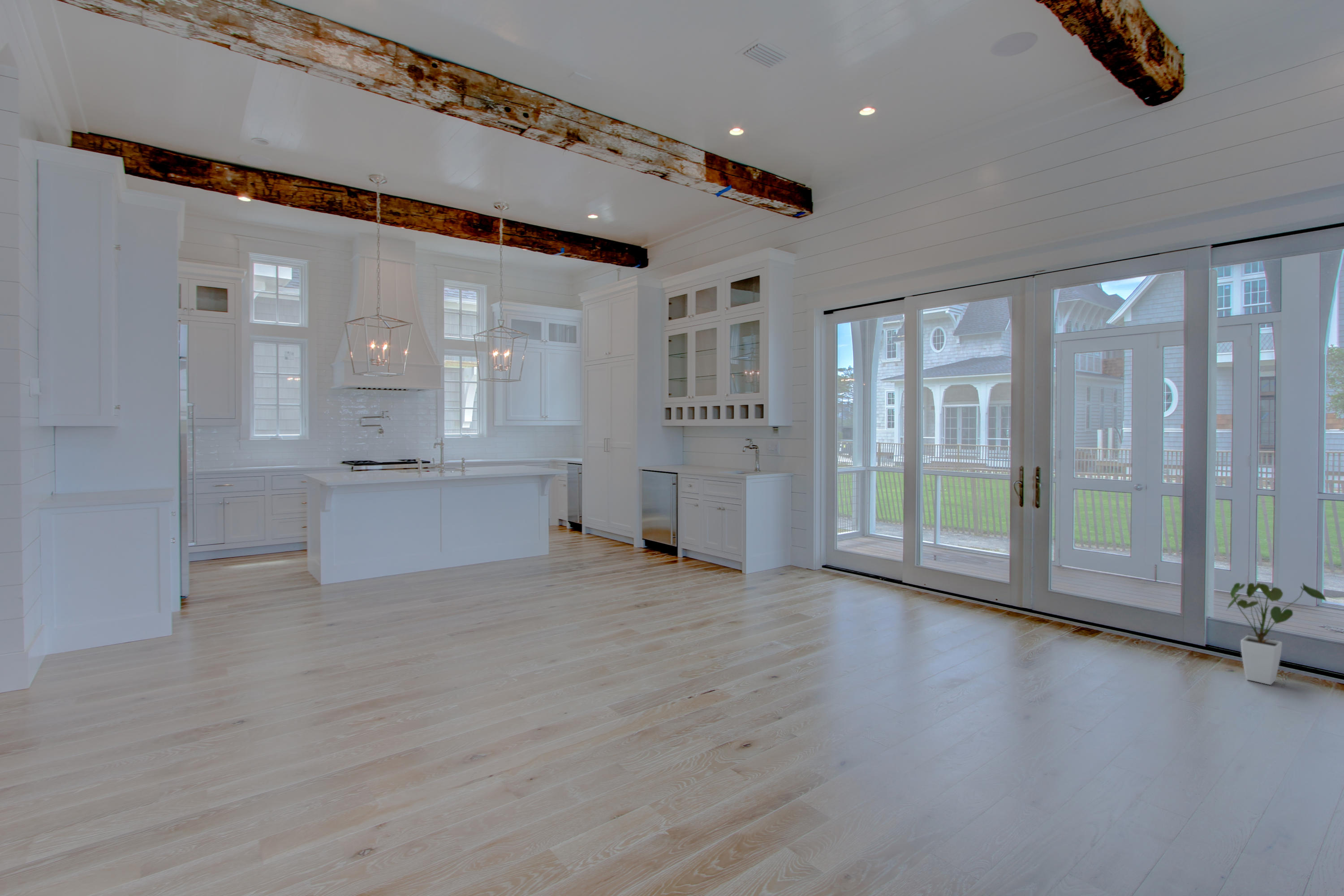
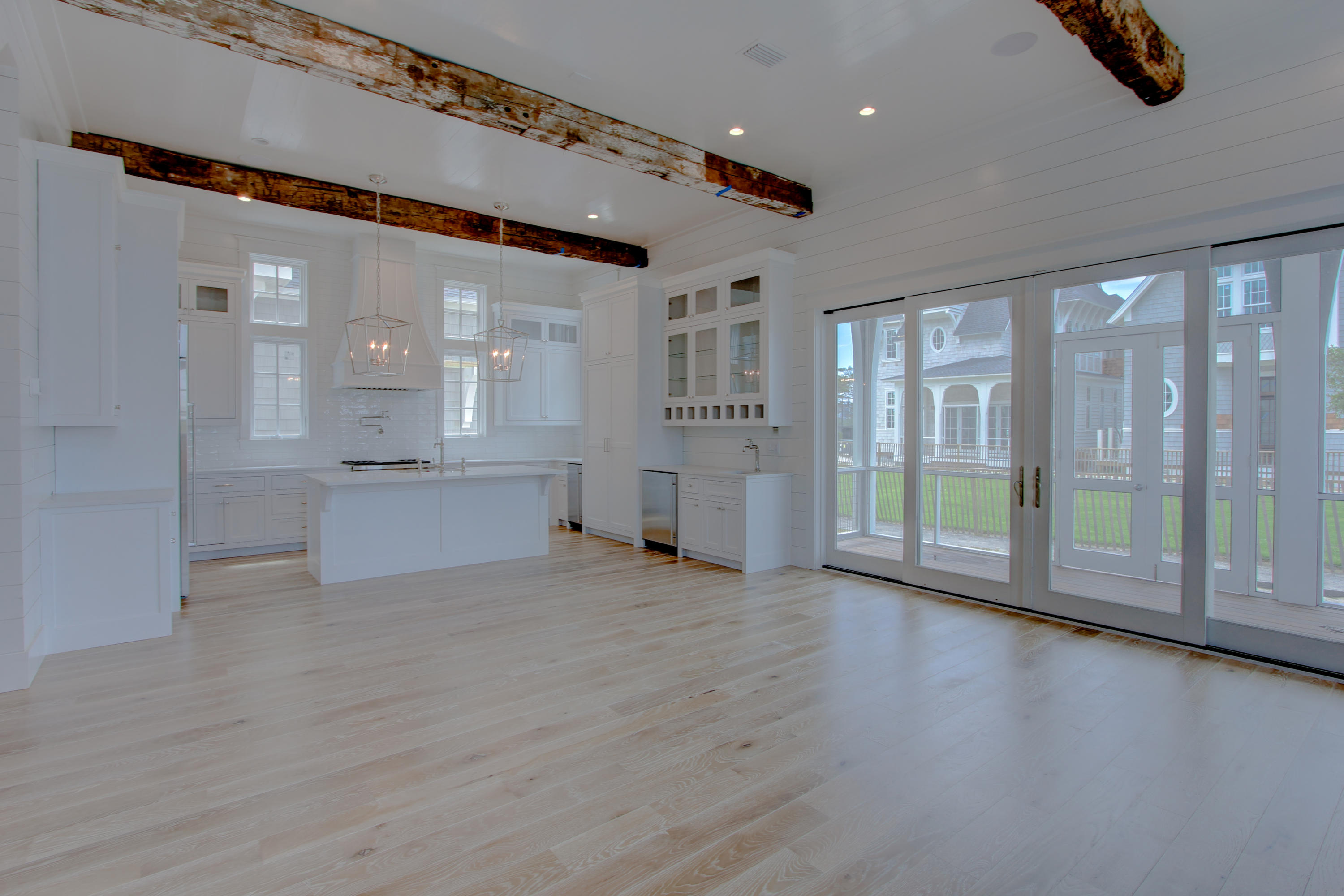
- house plant [1226,582,1327,685]
